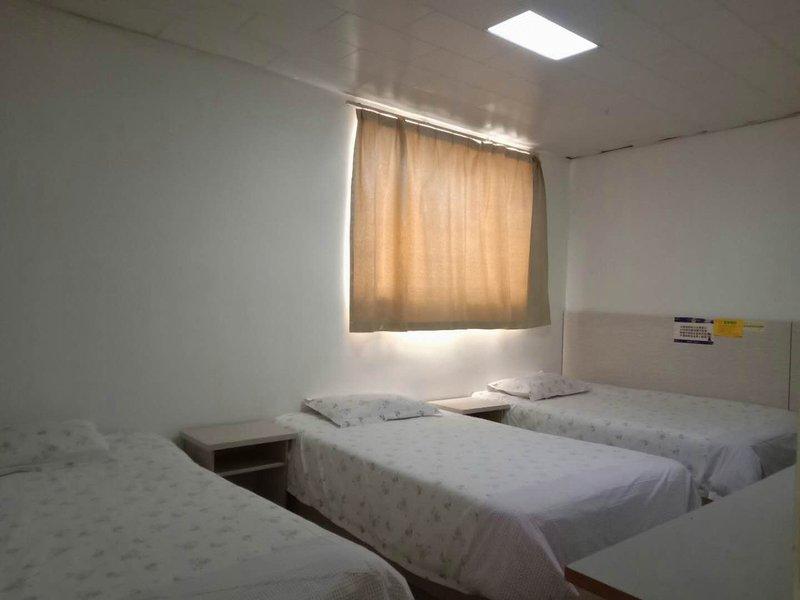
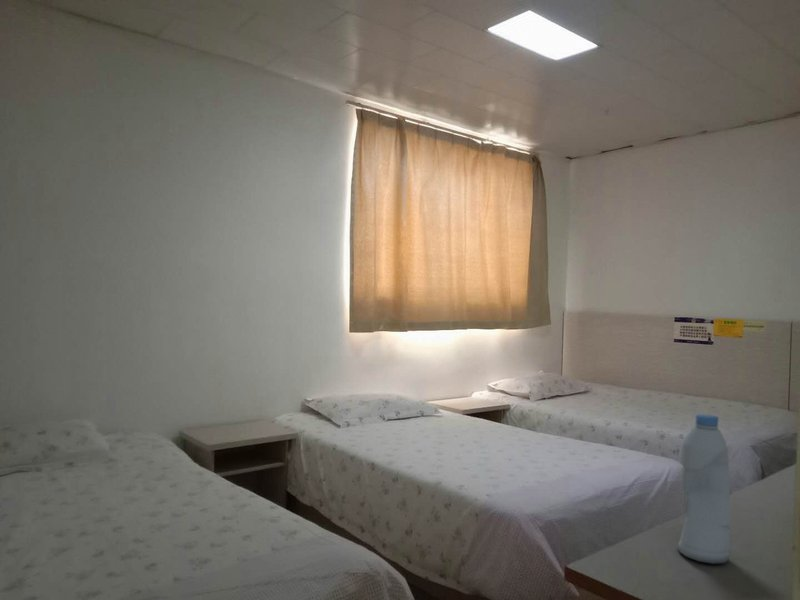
+ water bottle [677,413,731,564]
